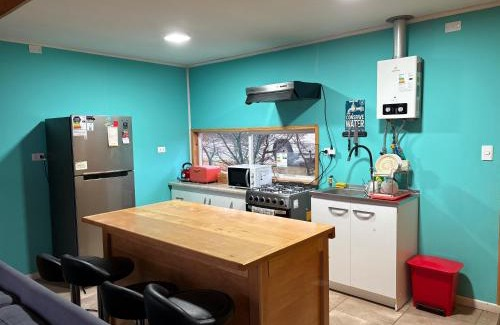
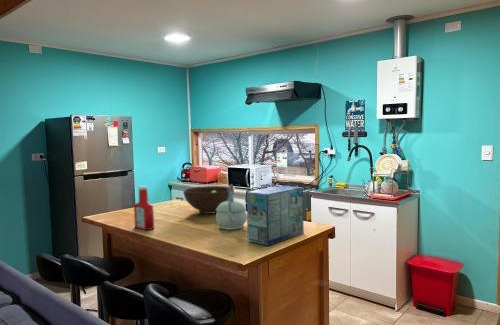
+ soap bottle [133,185,155,231]
+ fruit bowl [182,185,235,215]
+ toaster pastry box [246,185,305,247]
+ kettle [215,183,247,231]
